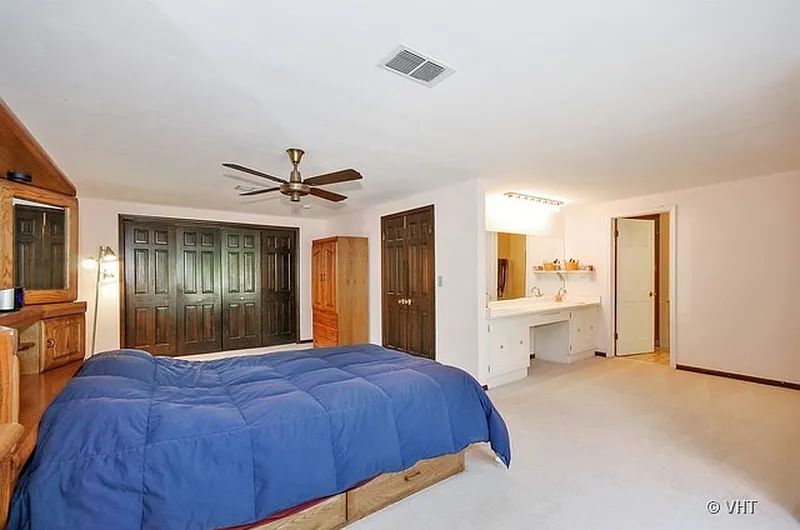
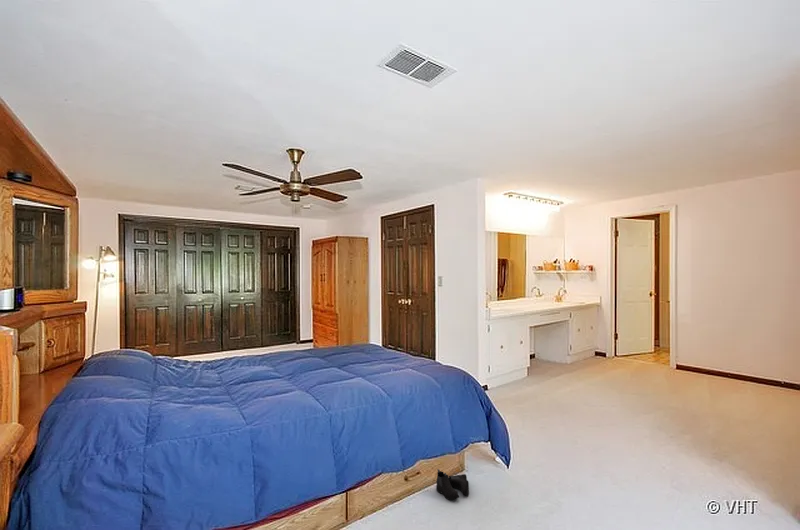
+ boots [435,468,470,501]
